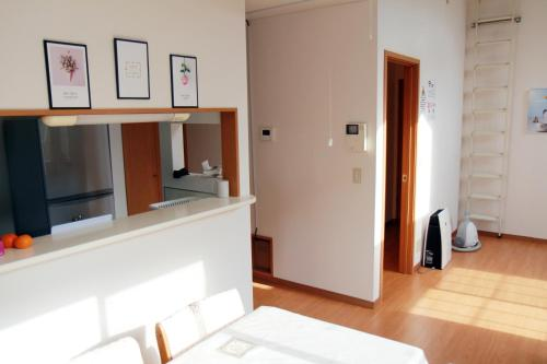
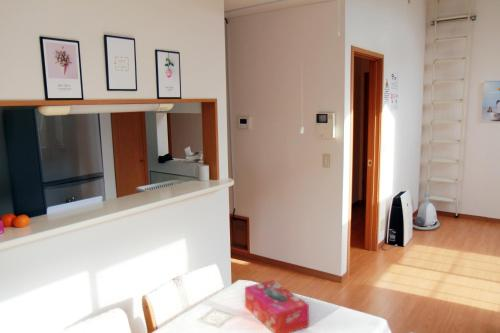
+ tissue box [244,279,310,333]
